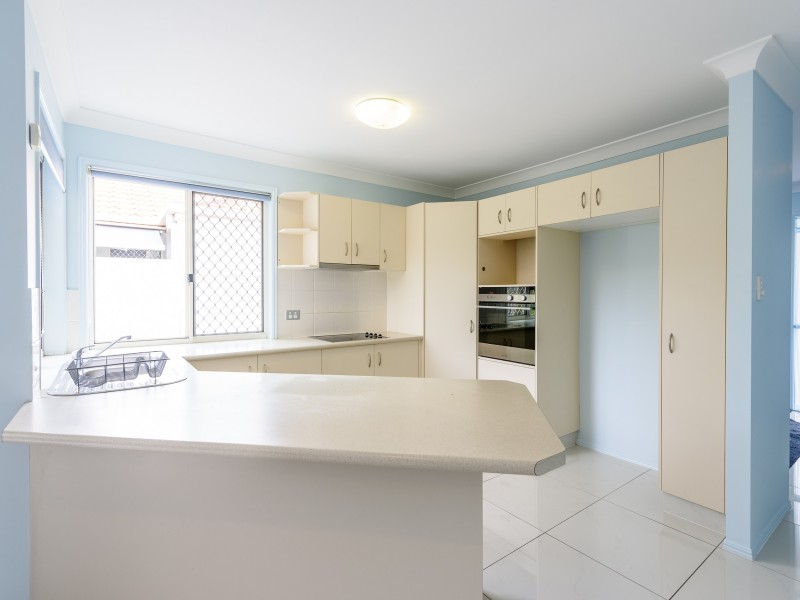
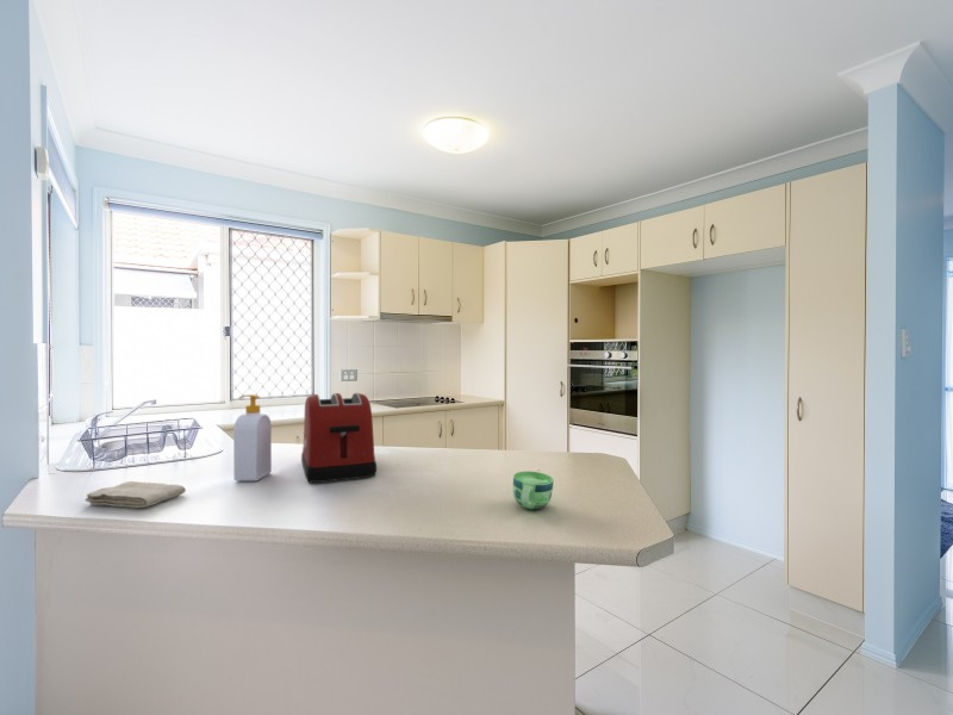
+ cup [512,471,555,510]
+ toaster [300,392,378,484]
+ soap bottle [232,393,273,483]
+ washcloth [83,480,187,509]
